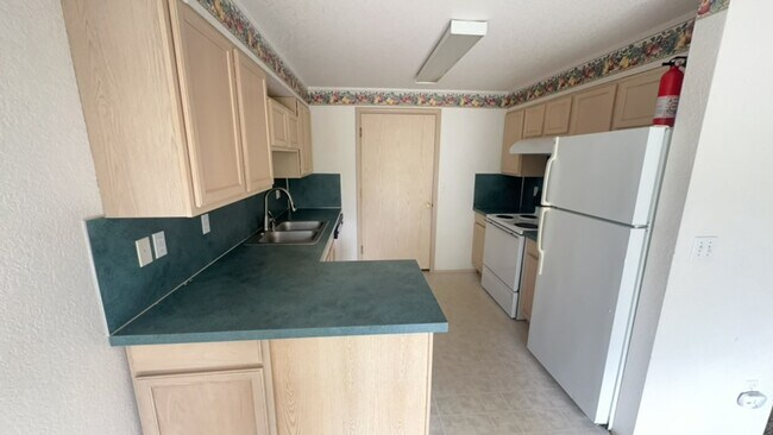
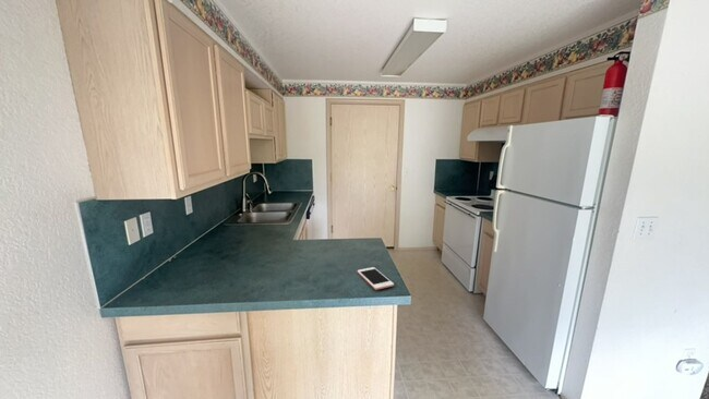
+ cell phone [357,266,395,291]
